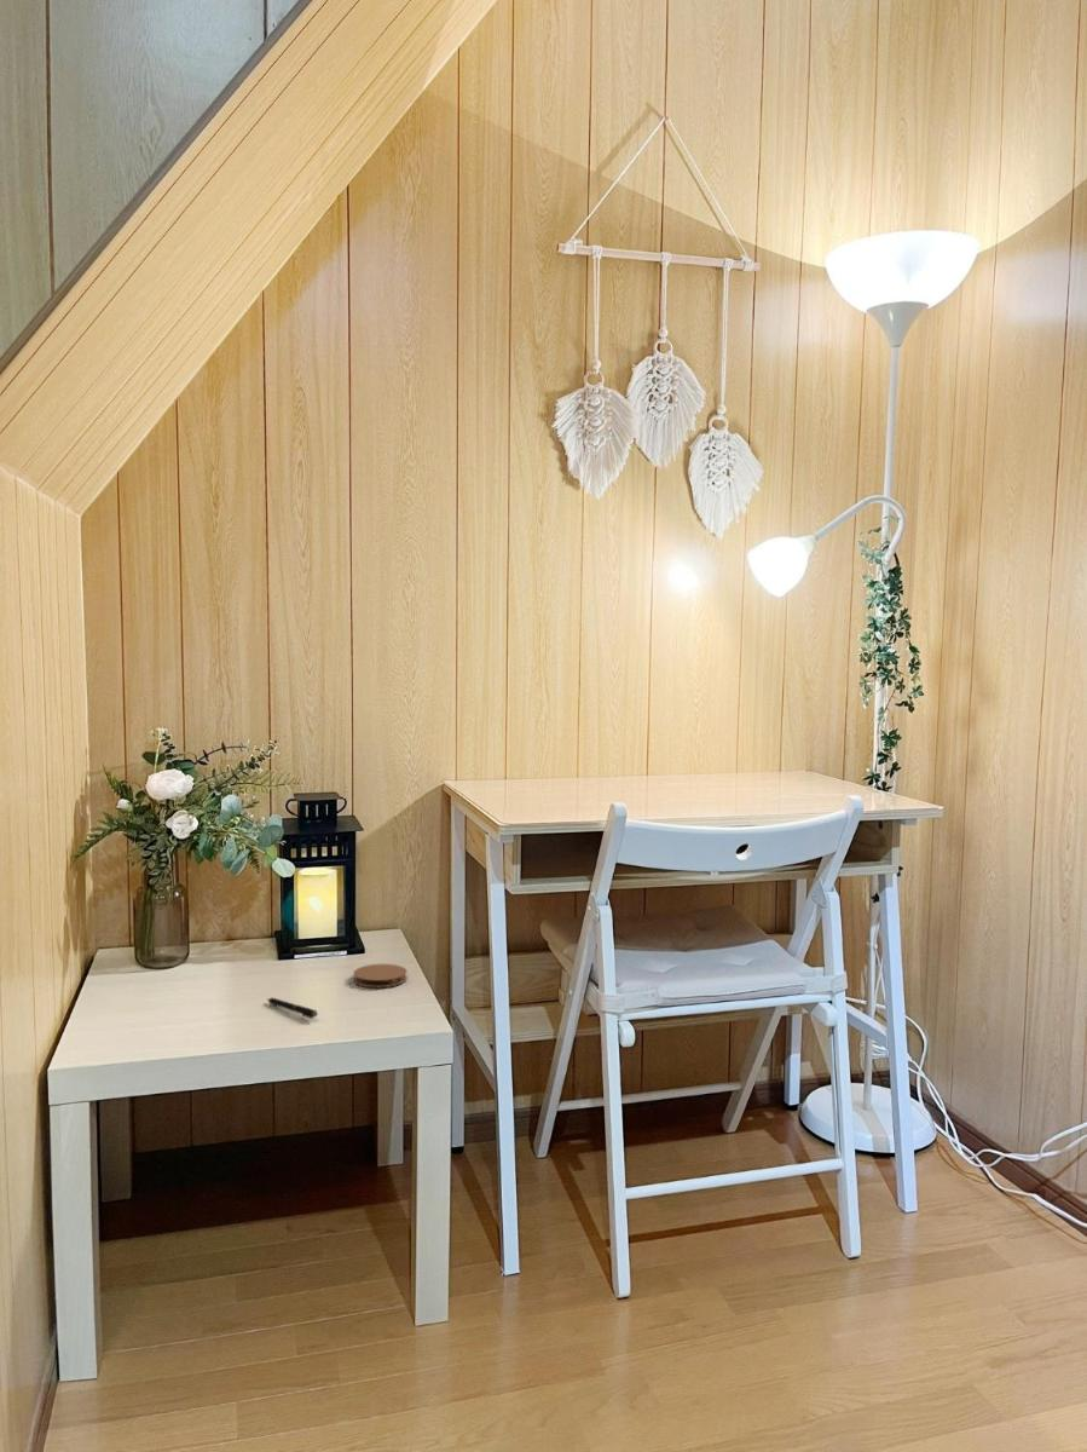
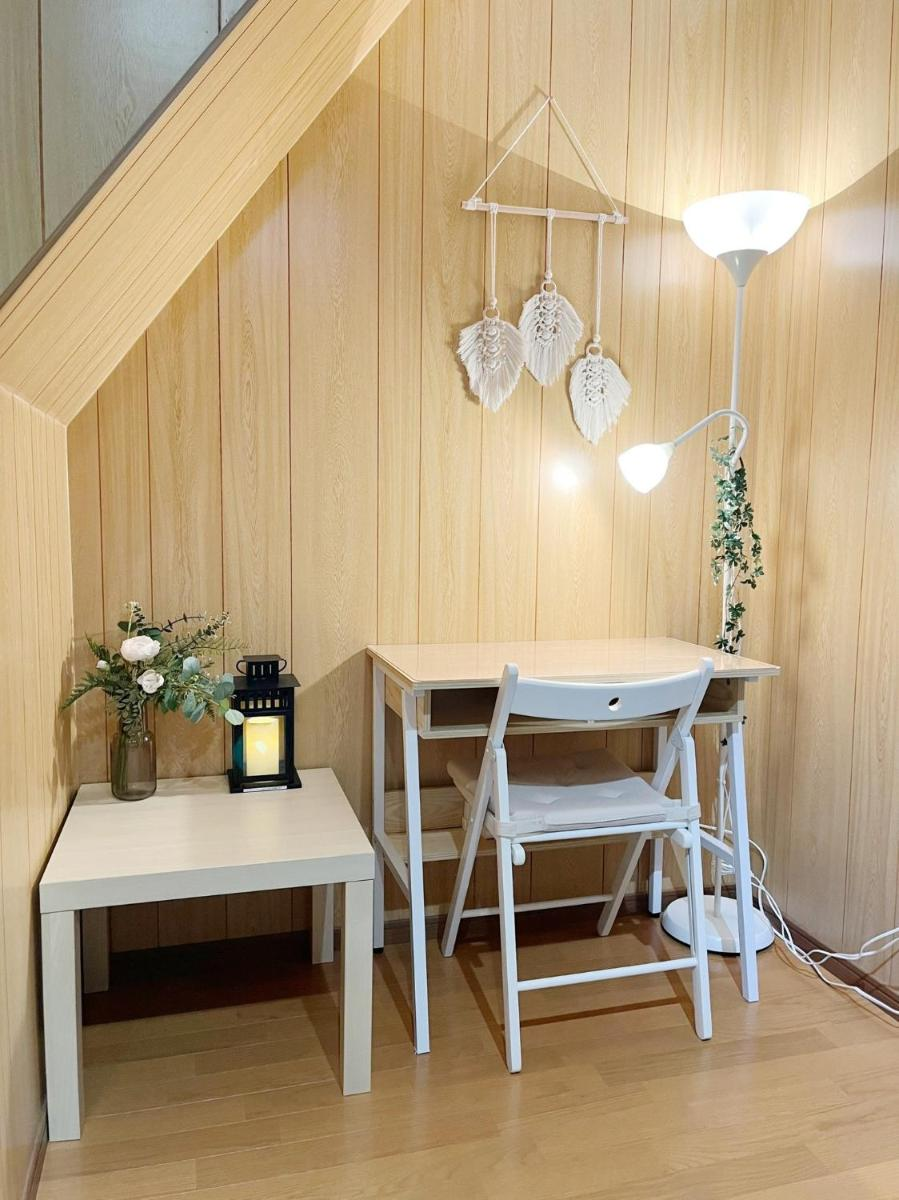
- coaster [352,963,409,989]
- pen [266,997,319,1020]
